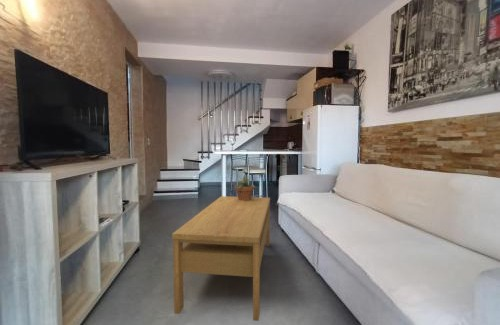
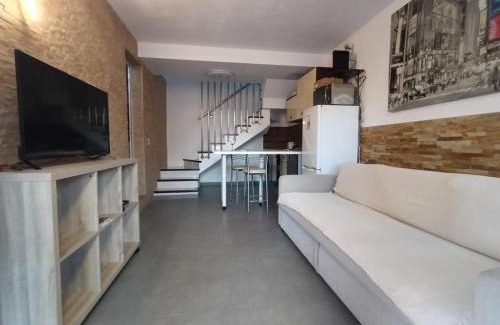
- potted plant [233,174,258,200]
- coffee table [171,195,271,322]
